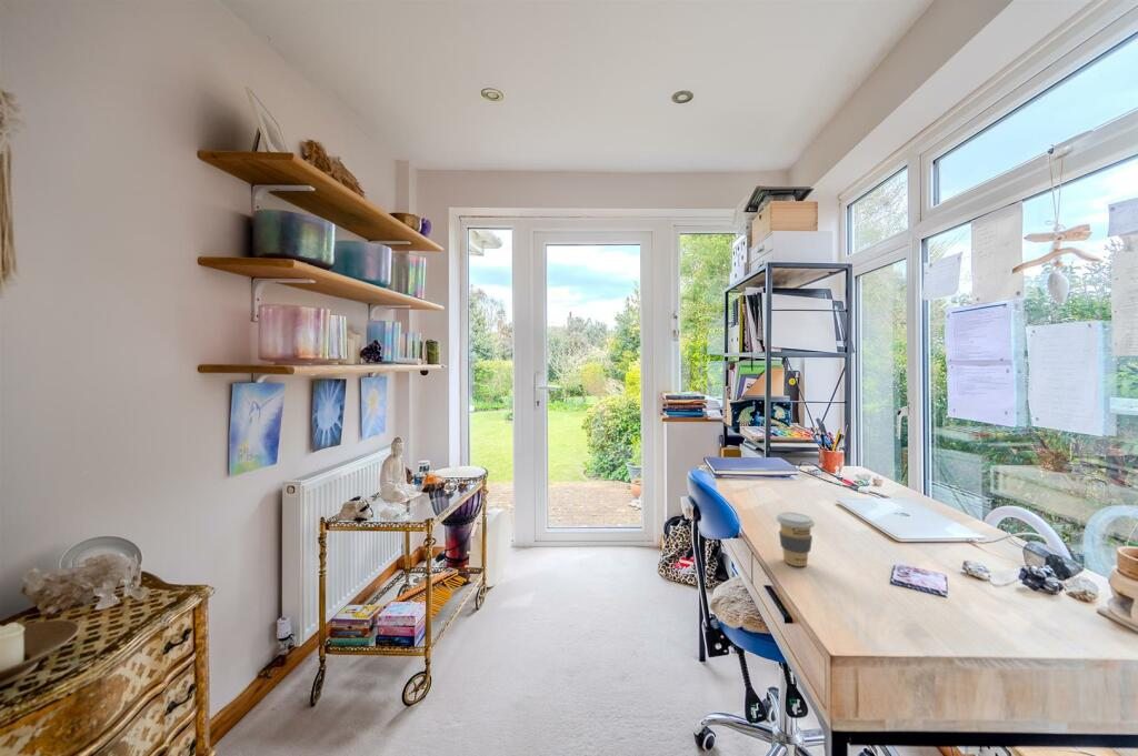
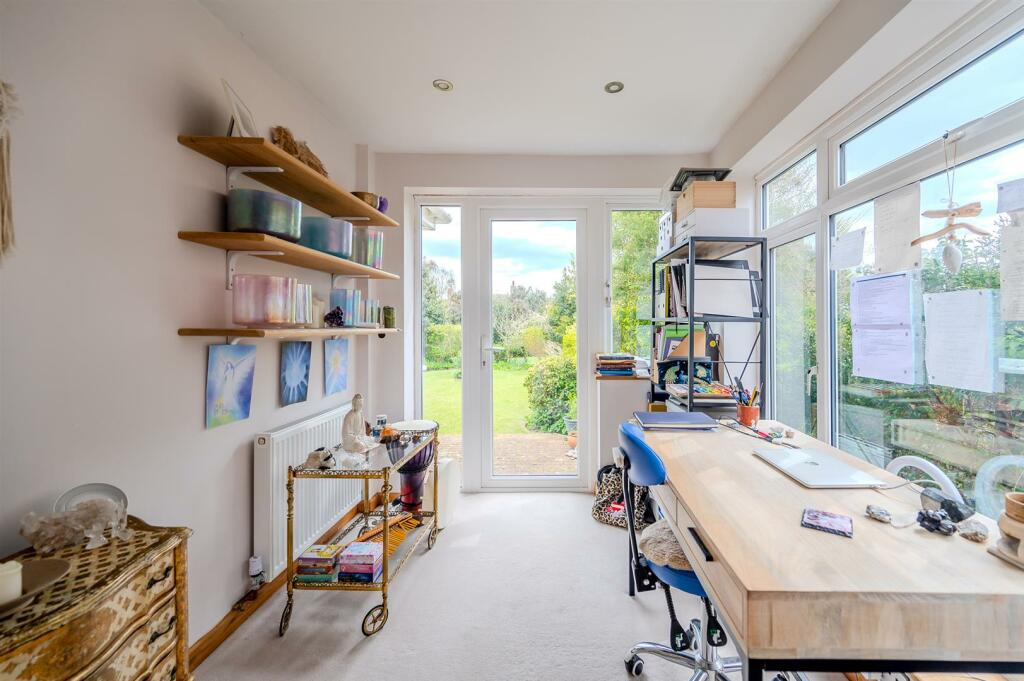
- coffee cup [776,511,816,567]
